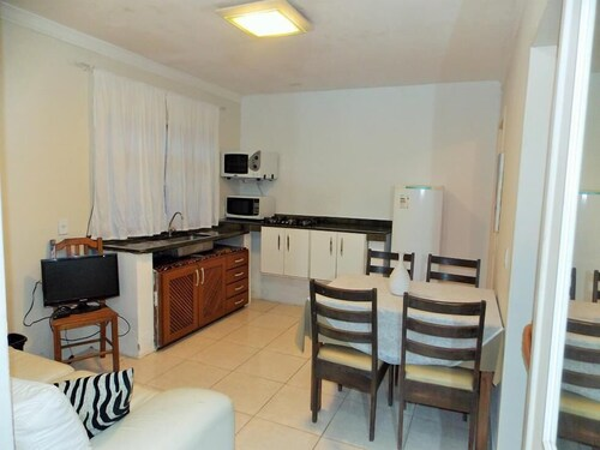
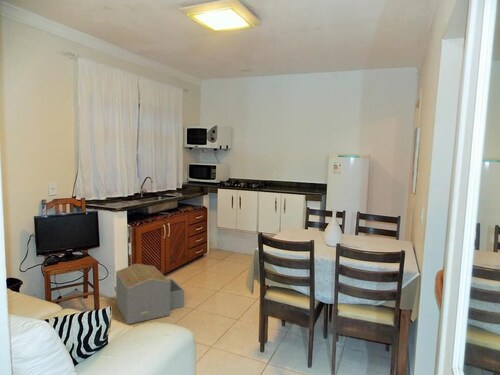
+ architectural model [115,263,185,325]
